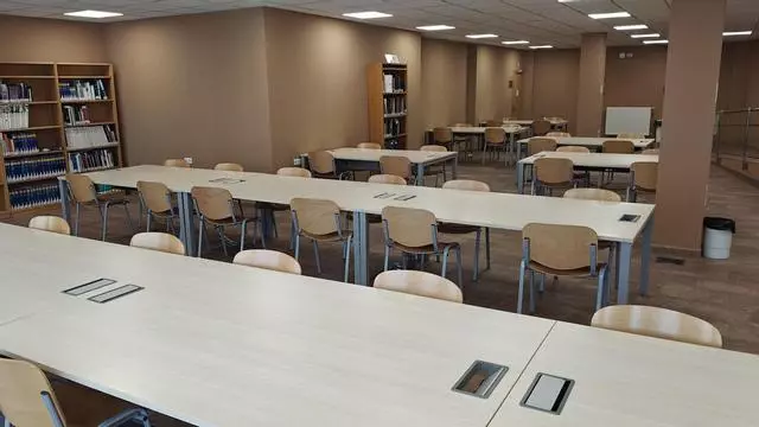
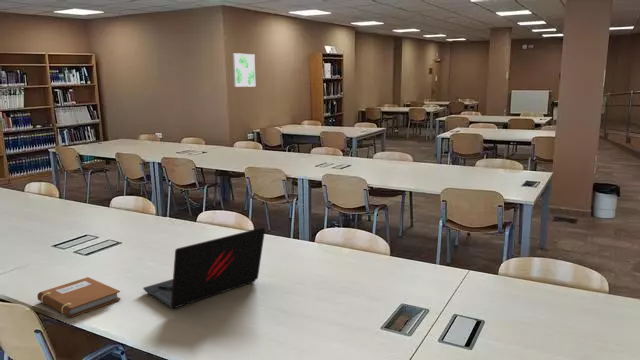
+ wall art [232,52,256,88]
+ notebook [36,276,121,318]
+ laptop [142,226,266,309]
